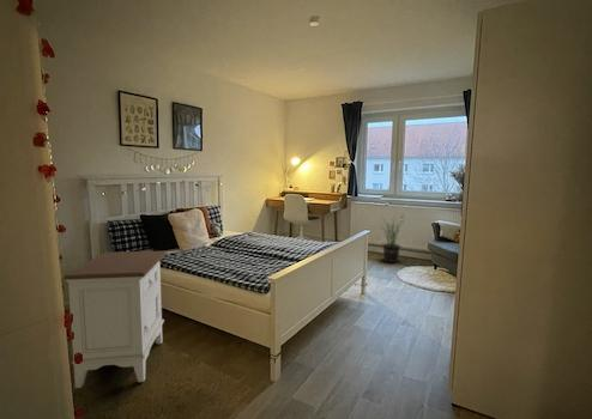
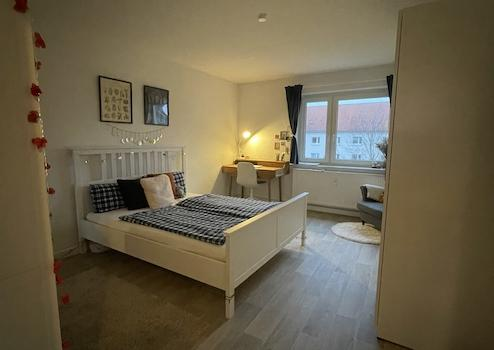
- nightstand [62,250,168,389]
- potted plant [376,215,405,263]
